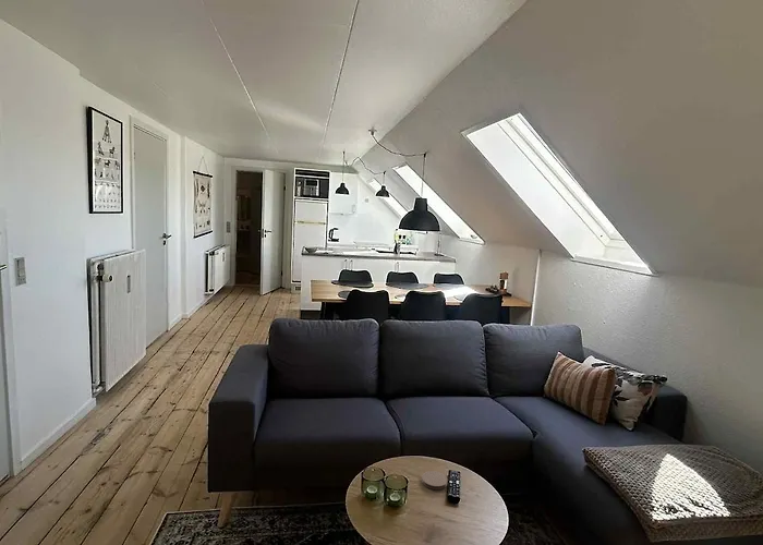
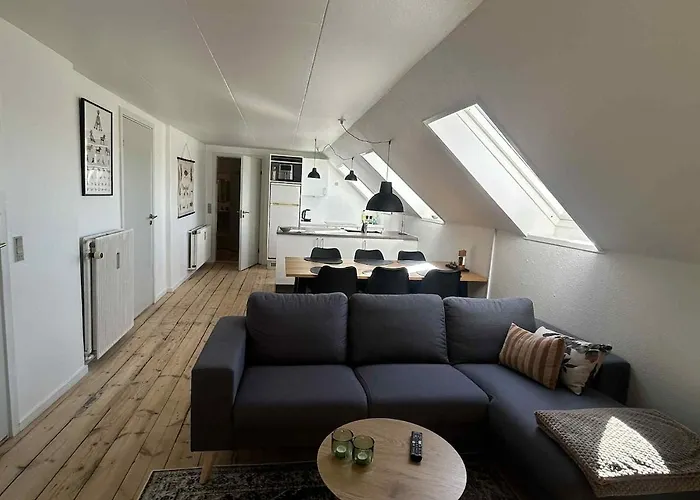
- coaster [421,470,449,491]
